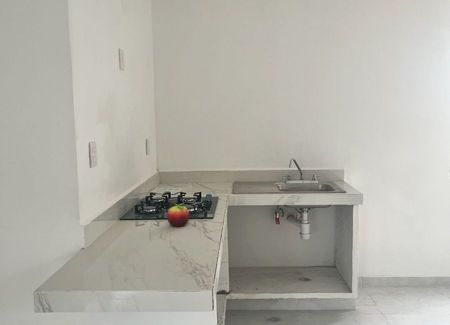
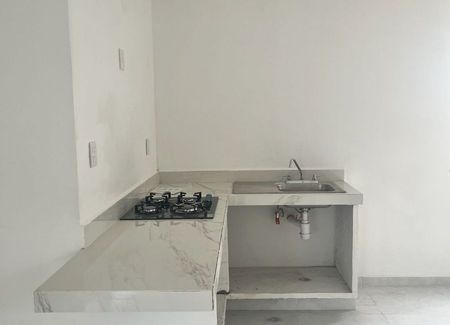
- fruit [166,204,190,228]
